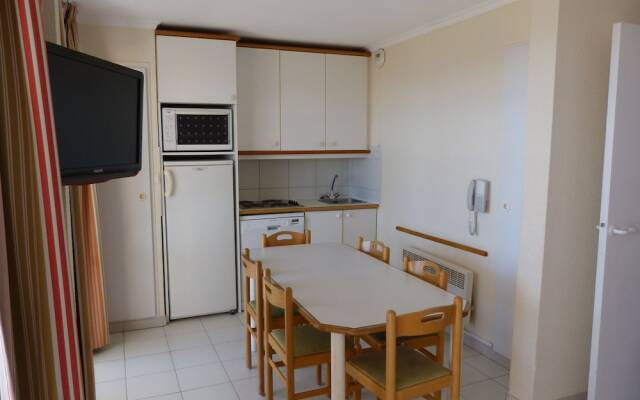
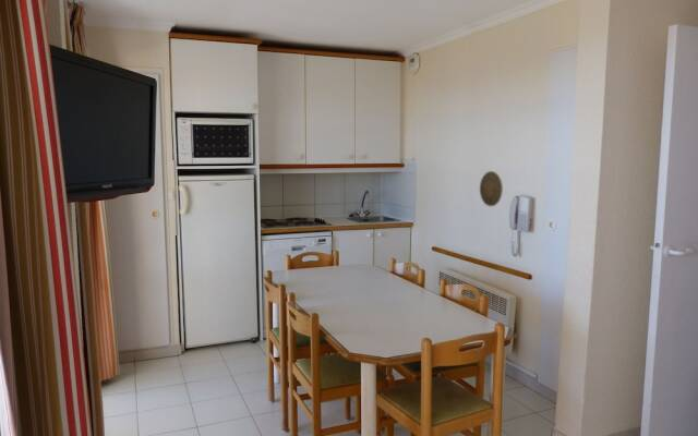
+ decorative plate [479,170,504,207]
